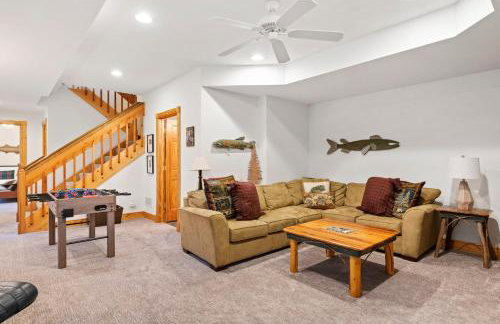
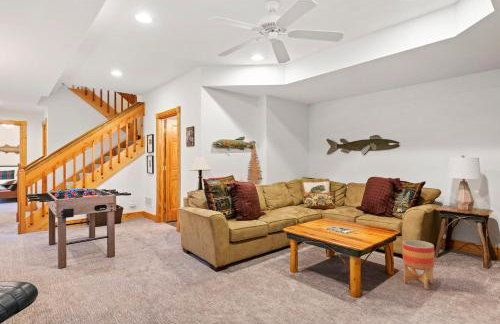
+ planter [402,239,435,290]
